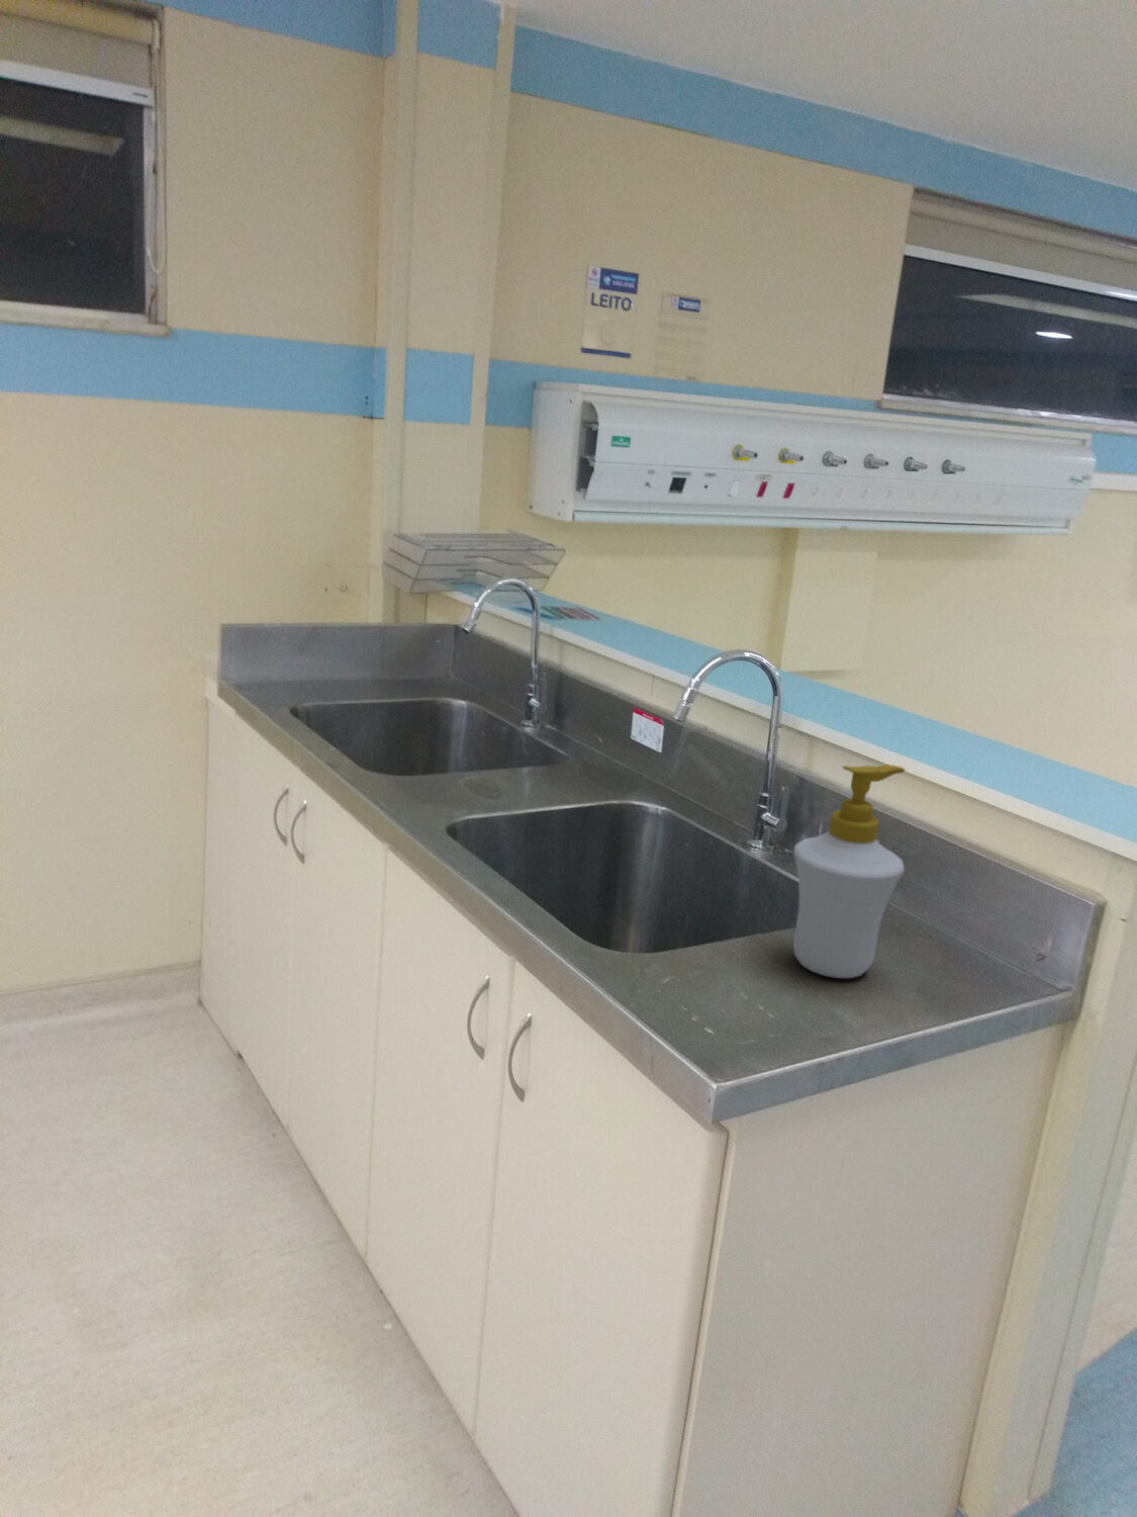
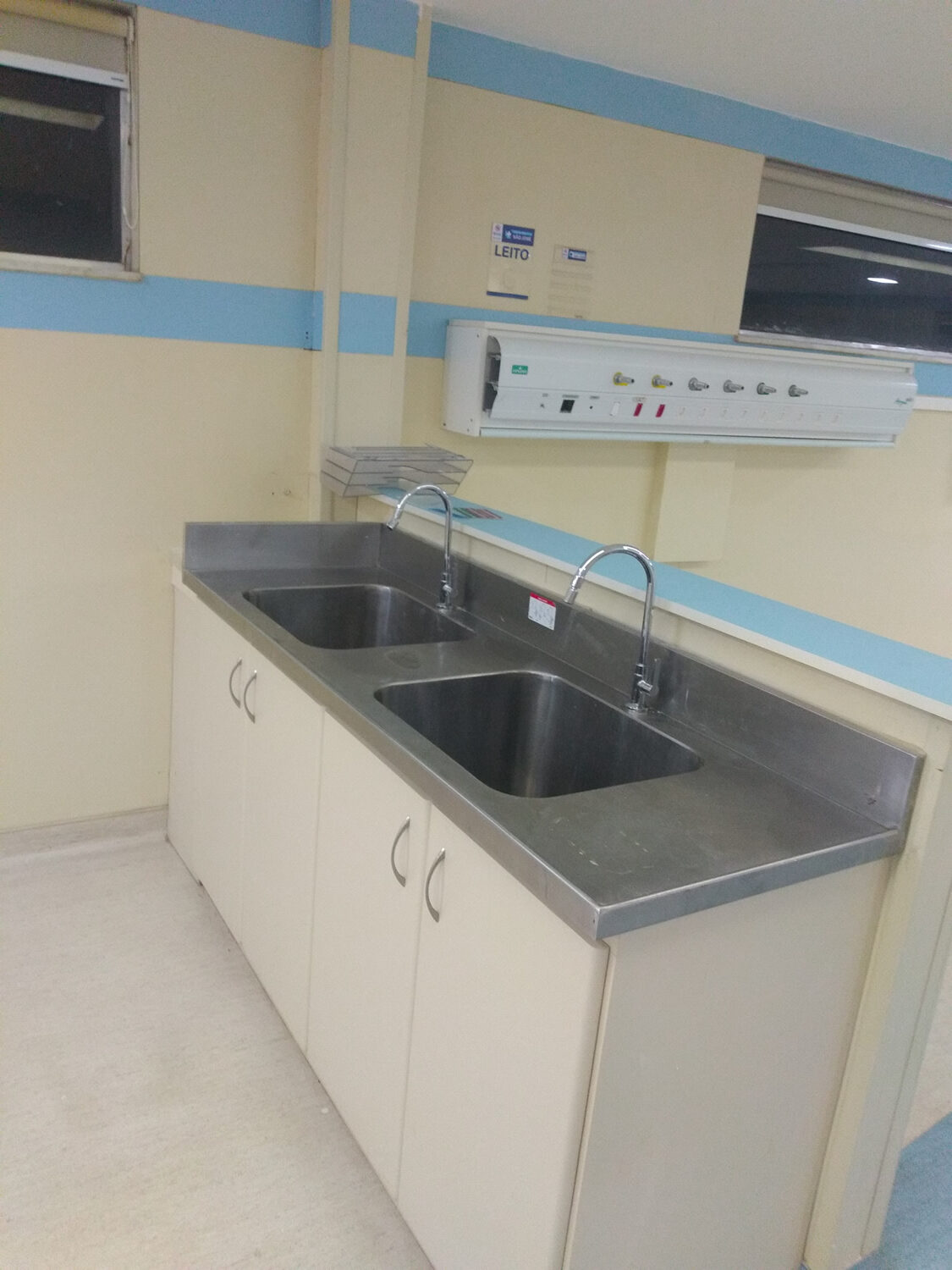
- soap bottle [792,764,906,979]
